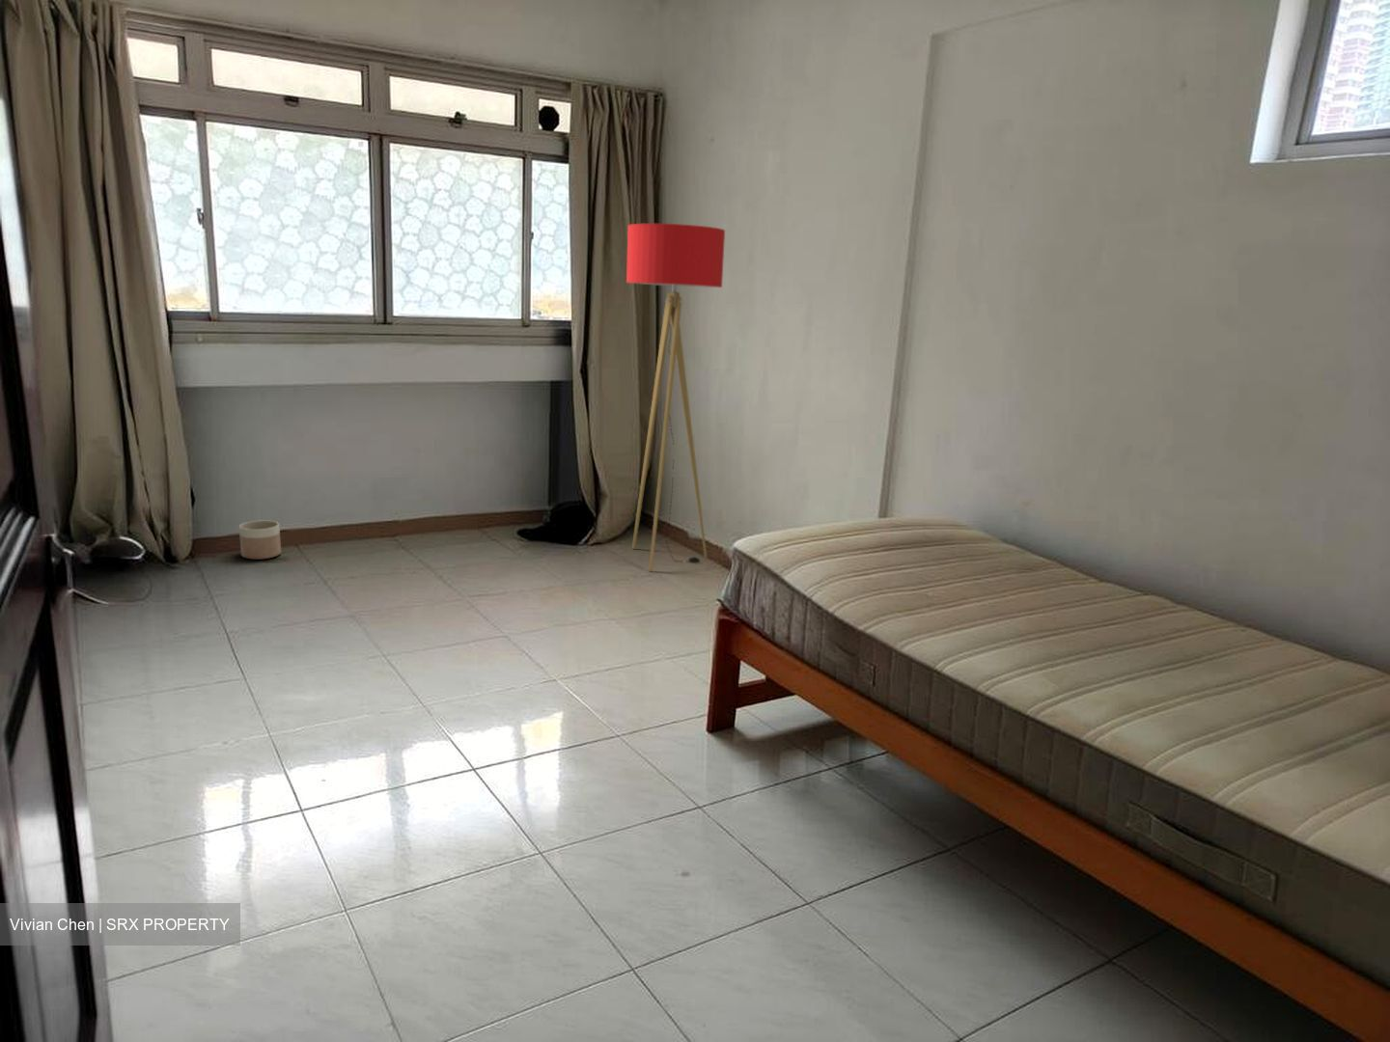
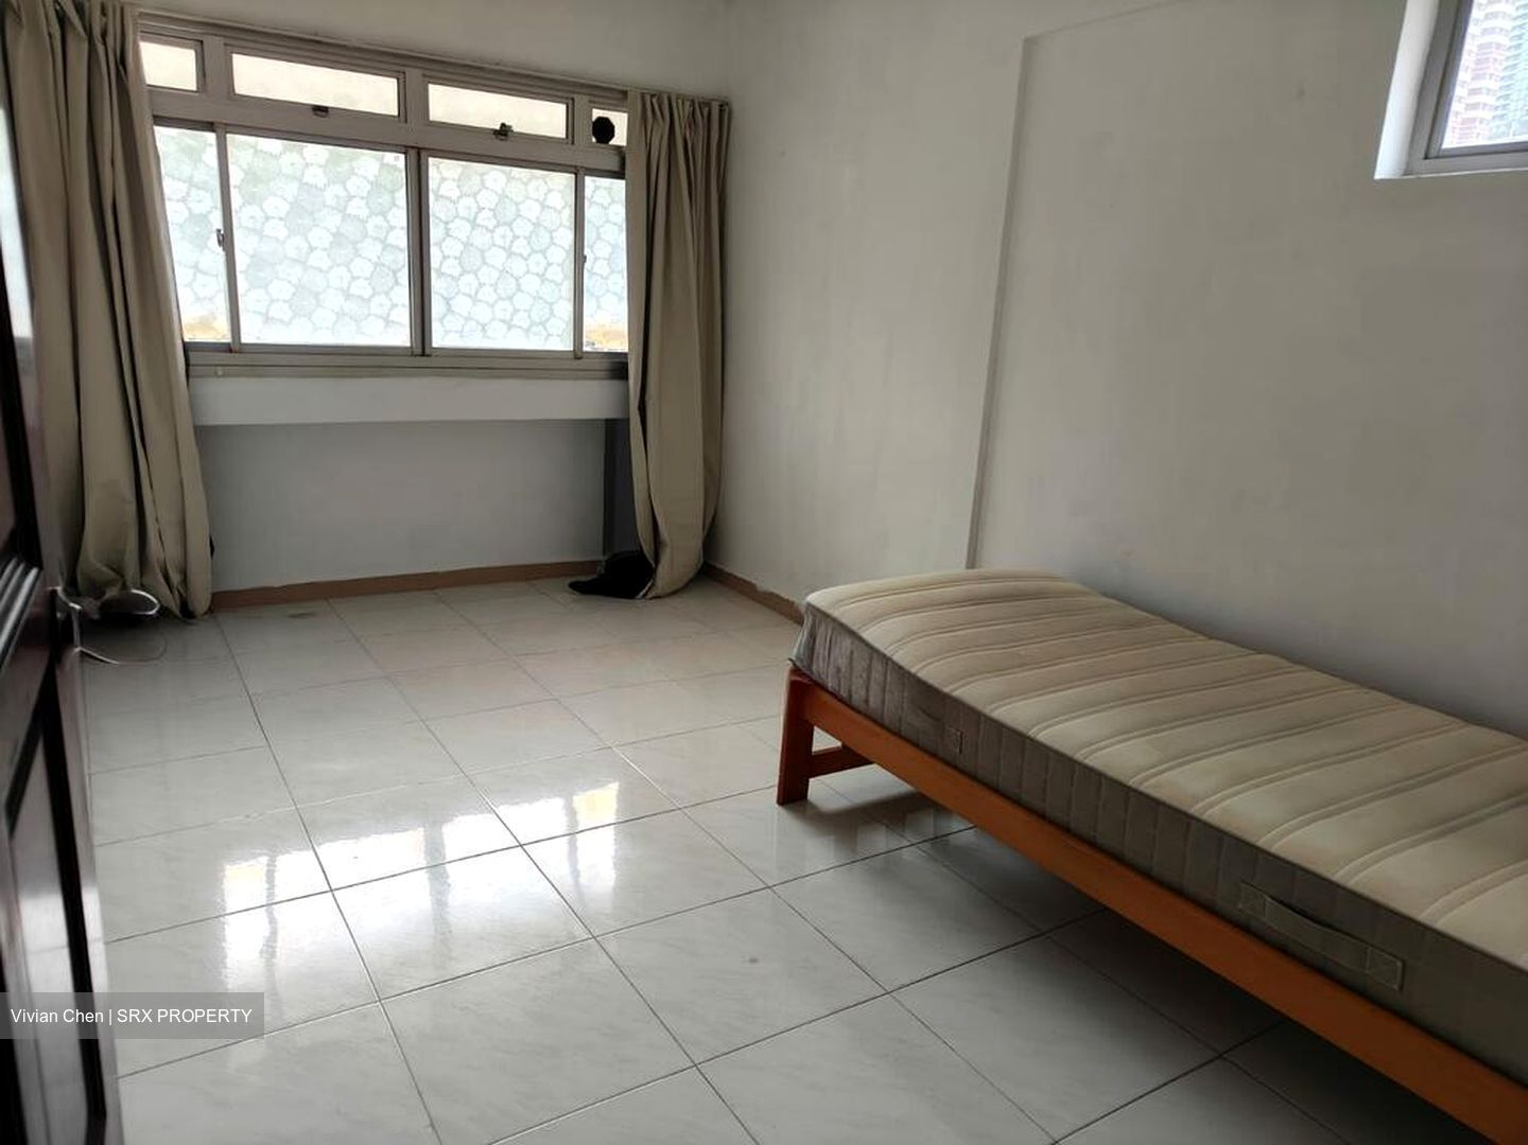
- planter [239,520,282,560]
- floor lamp [625,223,726,572]
